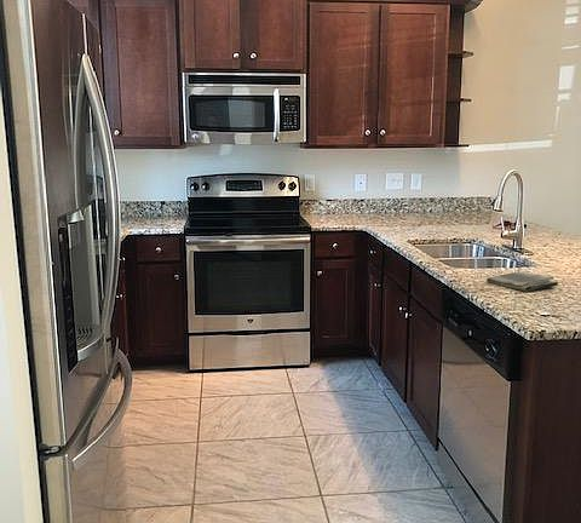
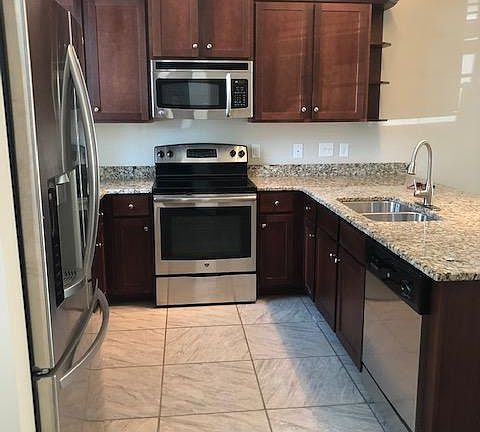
- dish towel [485,271,559,293]
